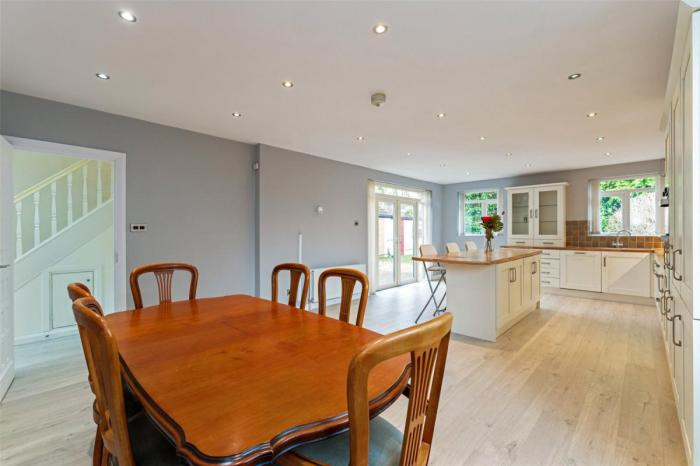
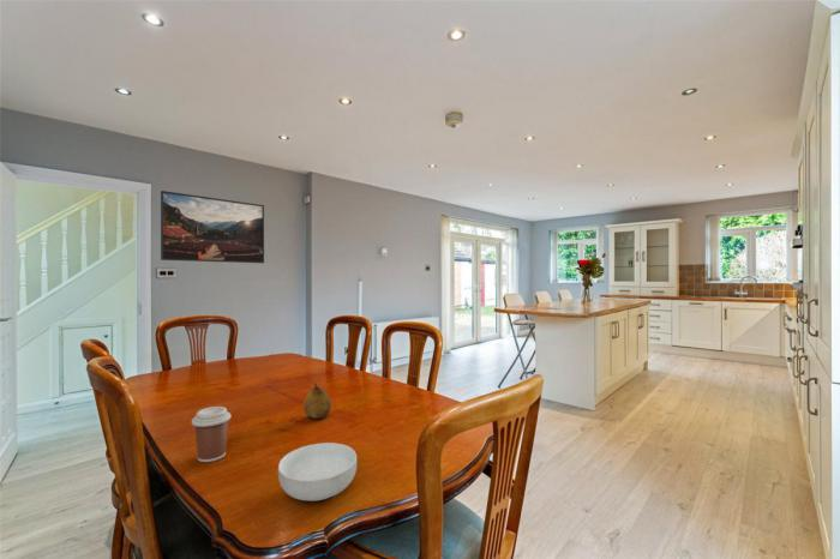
+ coffee cup [191,405,233,463]
+ fruit [302,383,332,420]
+ cereal bowl [277,441,358,503]
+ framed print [160,190,265,264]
